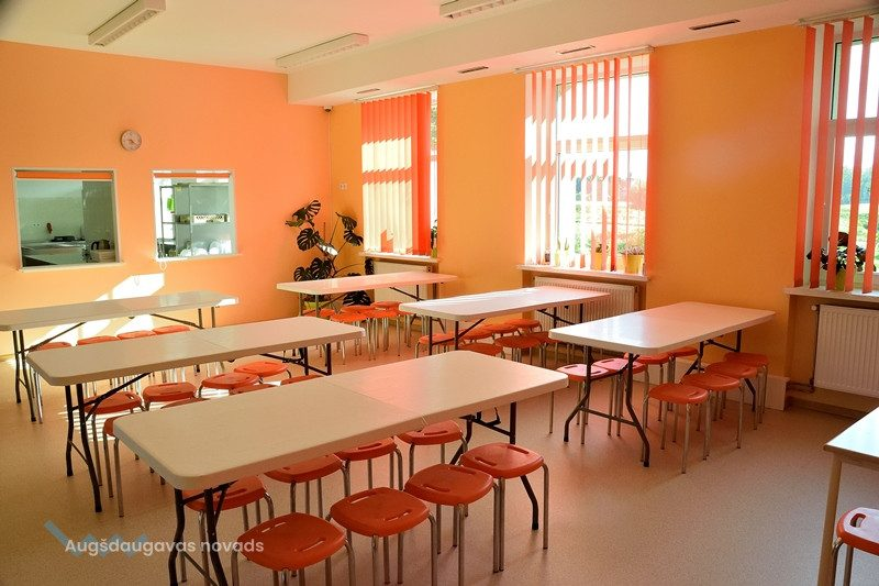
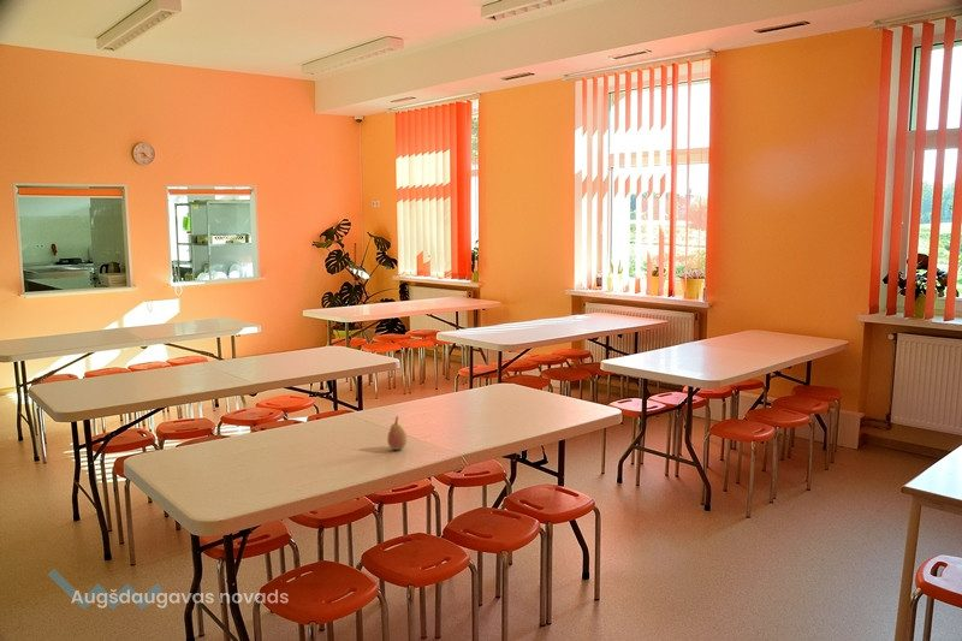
+ fruit [386,415,408,451]
